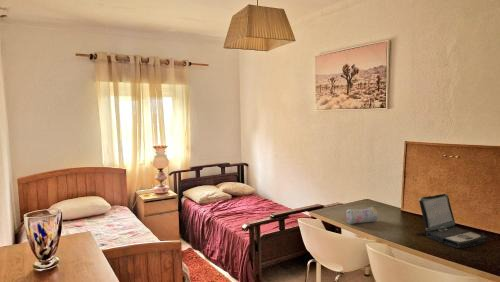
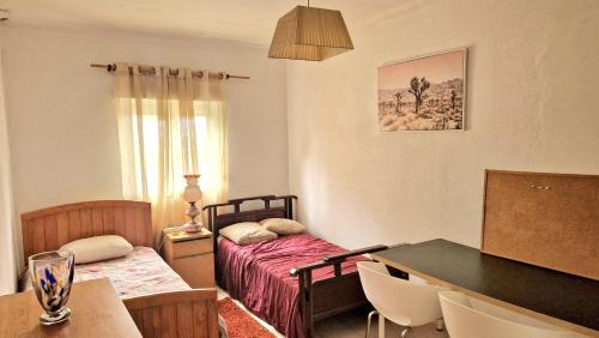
- laptop [415,193,488,249]
- pencil case [344,206,379,225]
